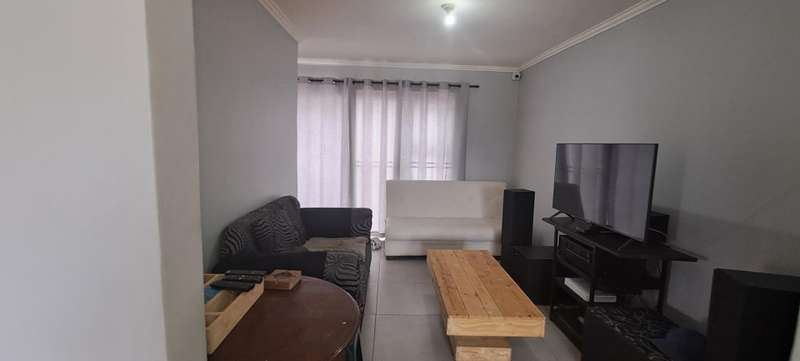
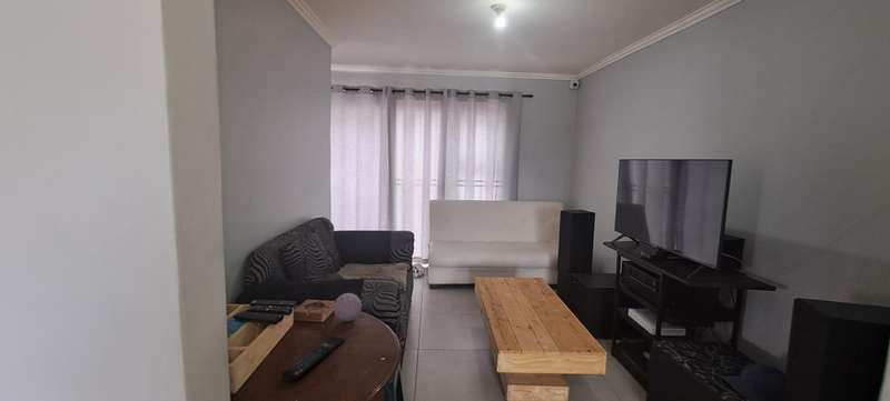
+ decorative ball [333,292,363,322]
+ remote control [280,335,346,381]
